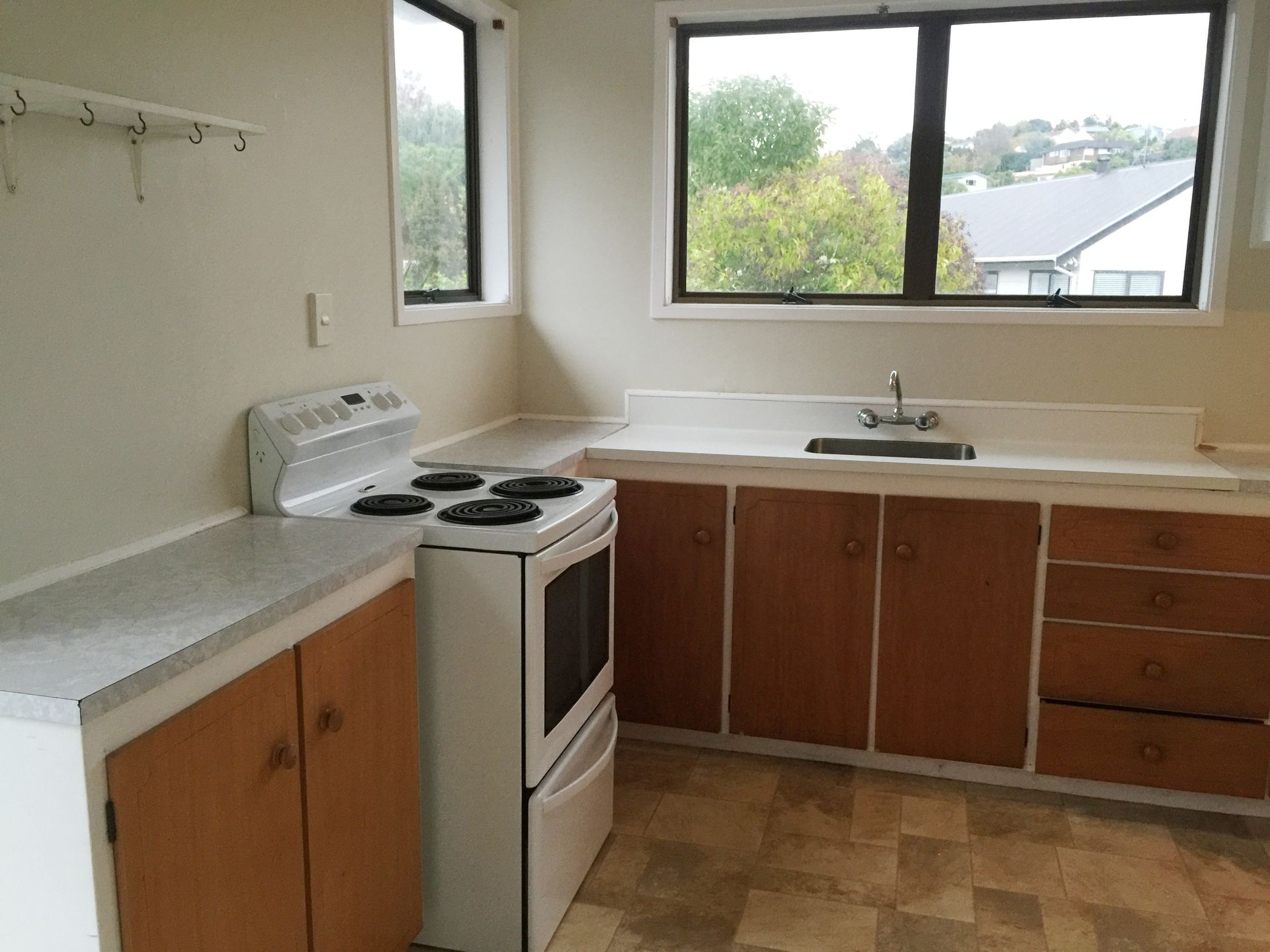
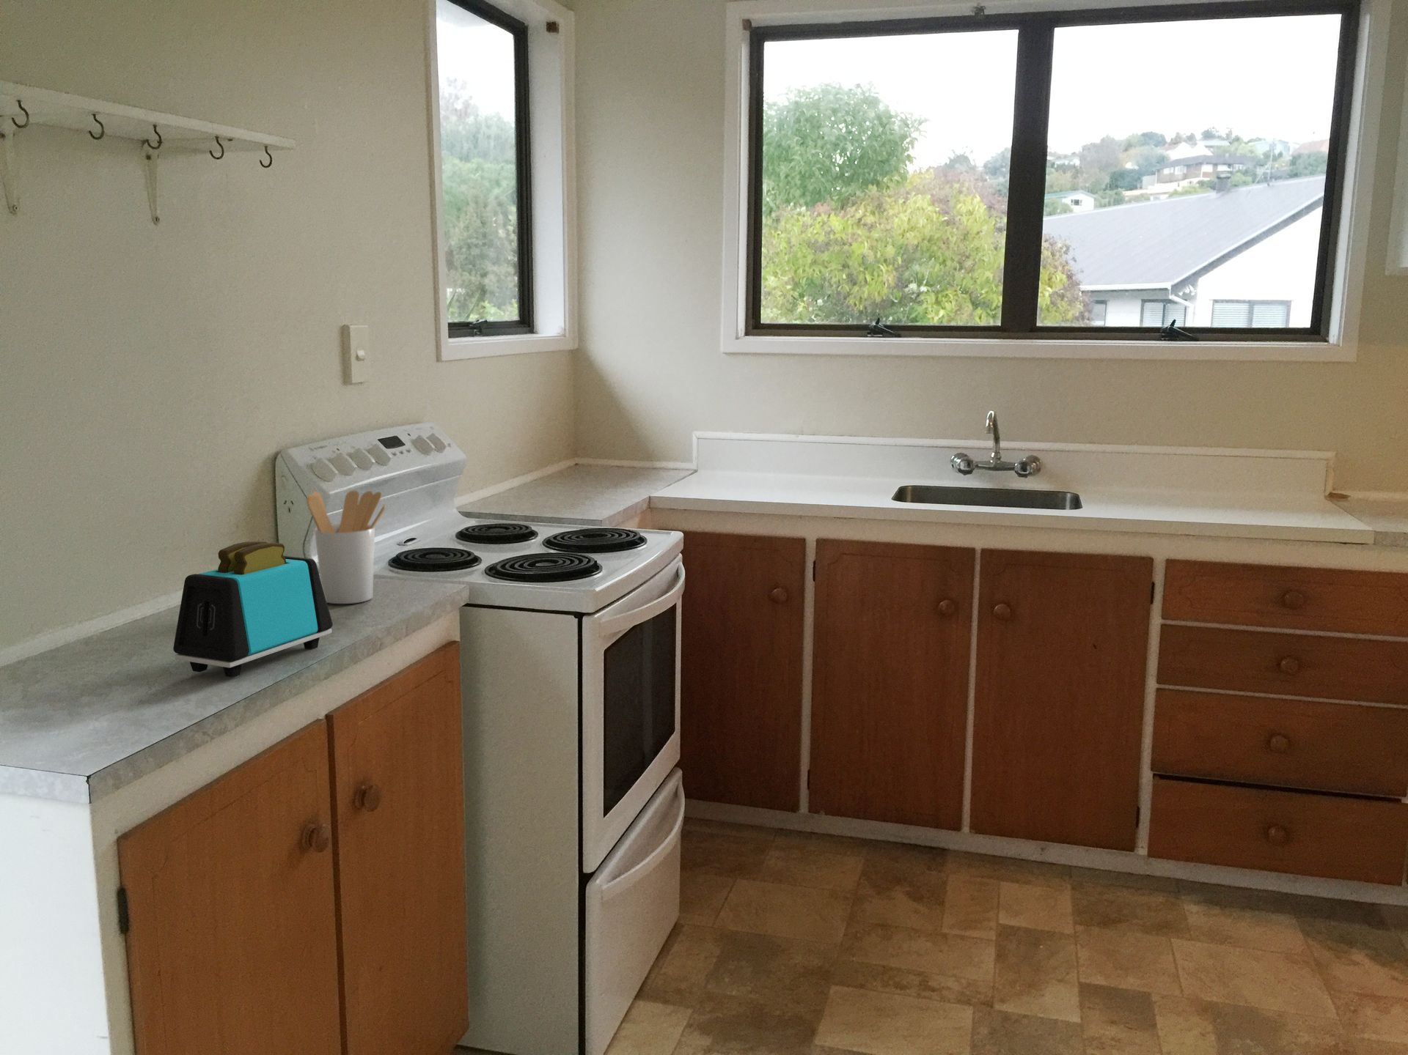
+ toaster [172,541,334,678]
+ utensil holder [306,490,387,604]
